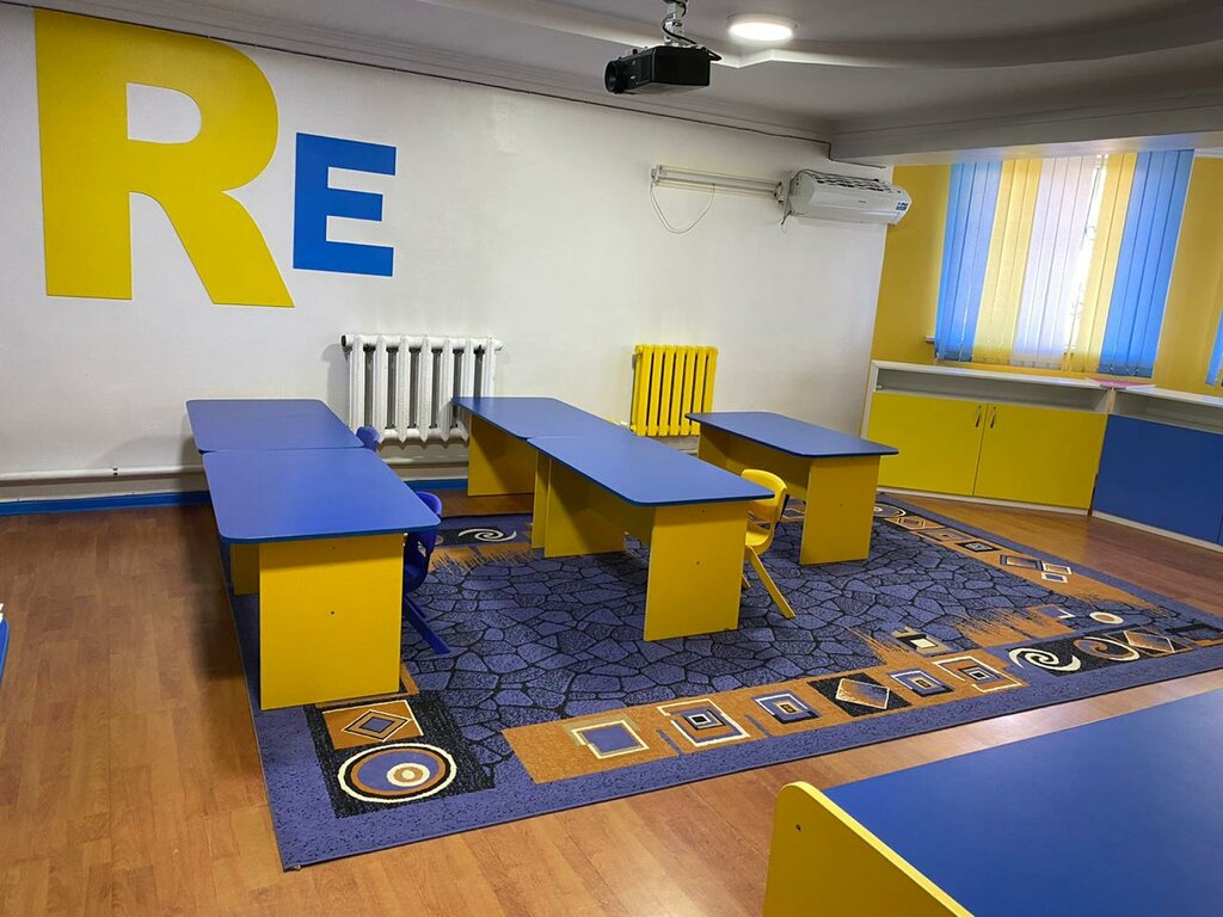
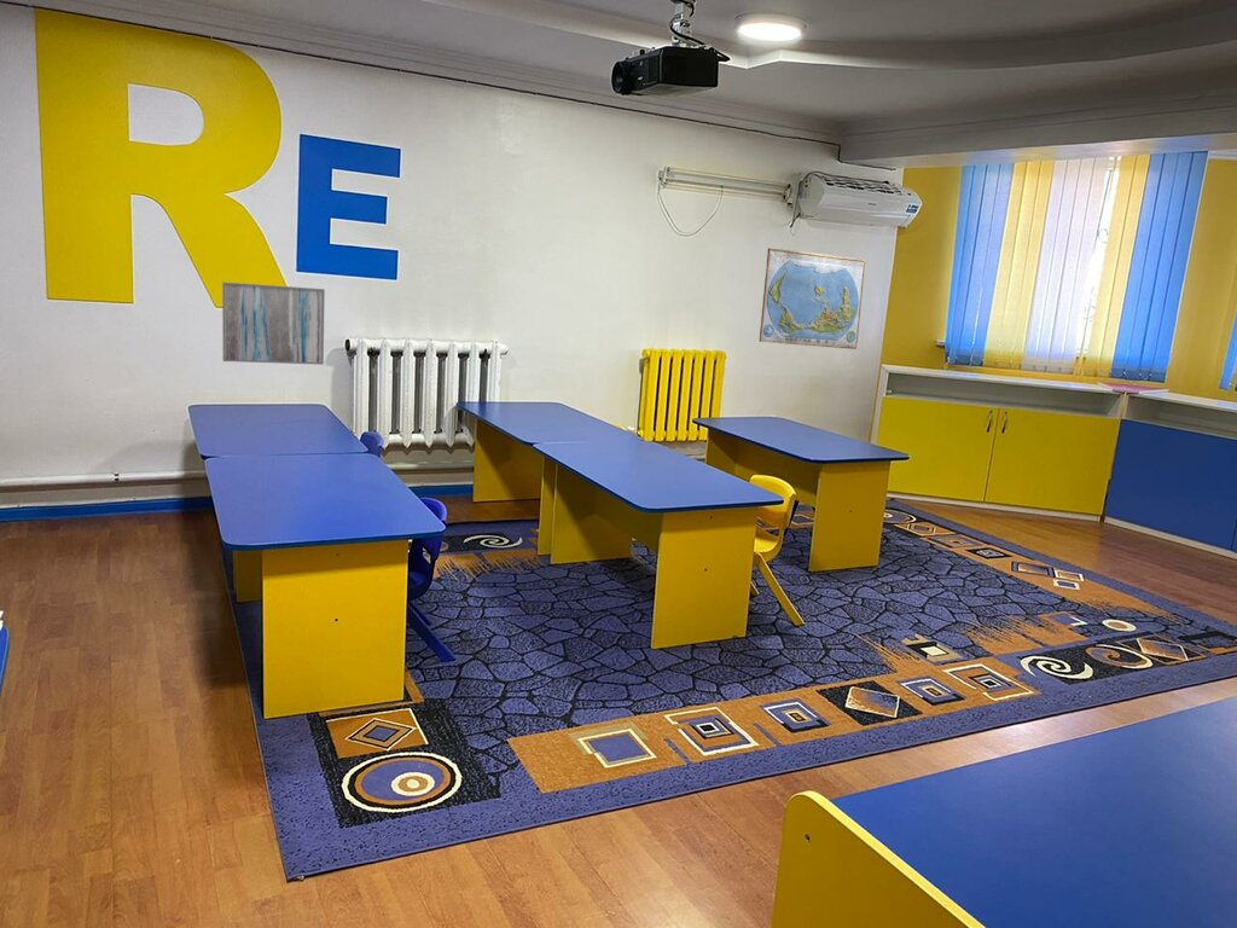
+ world map [757,246,866,350]
+ wall art [221,282,326,366]
